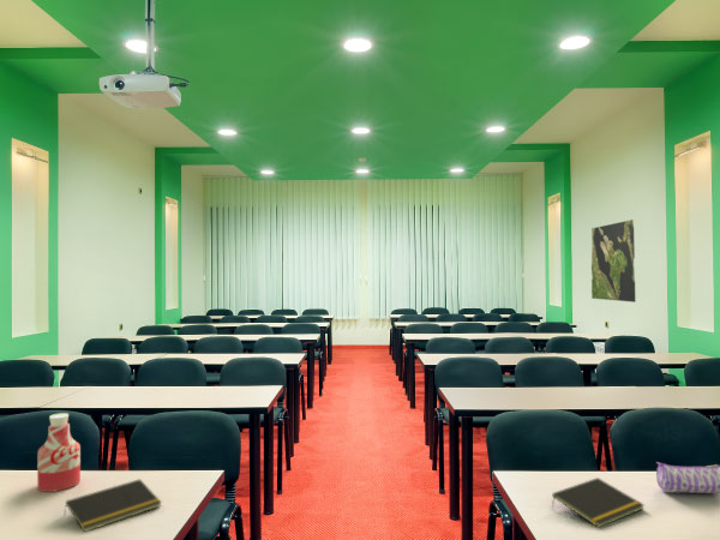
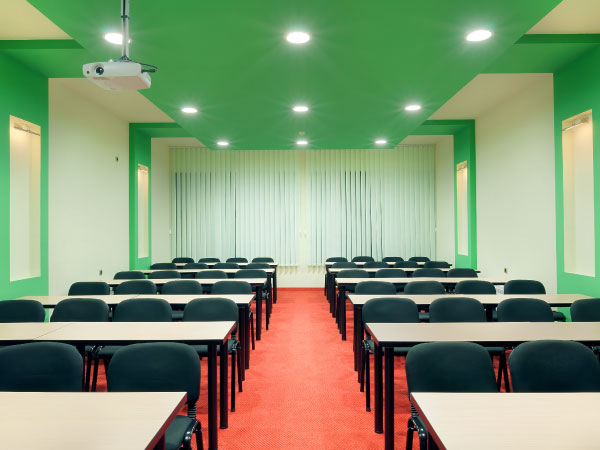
- bottle [36,412,82,493]
- world map [590,218,636,304]
- notepad [551,476,646,528]
- pencil case [655,461,720,494]
- notepad [62,478,163,533]
